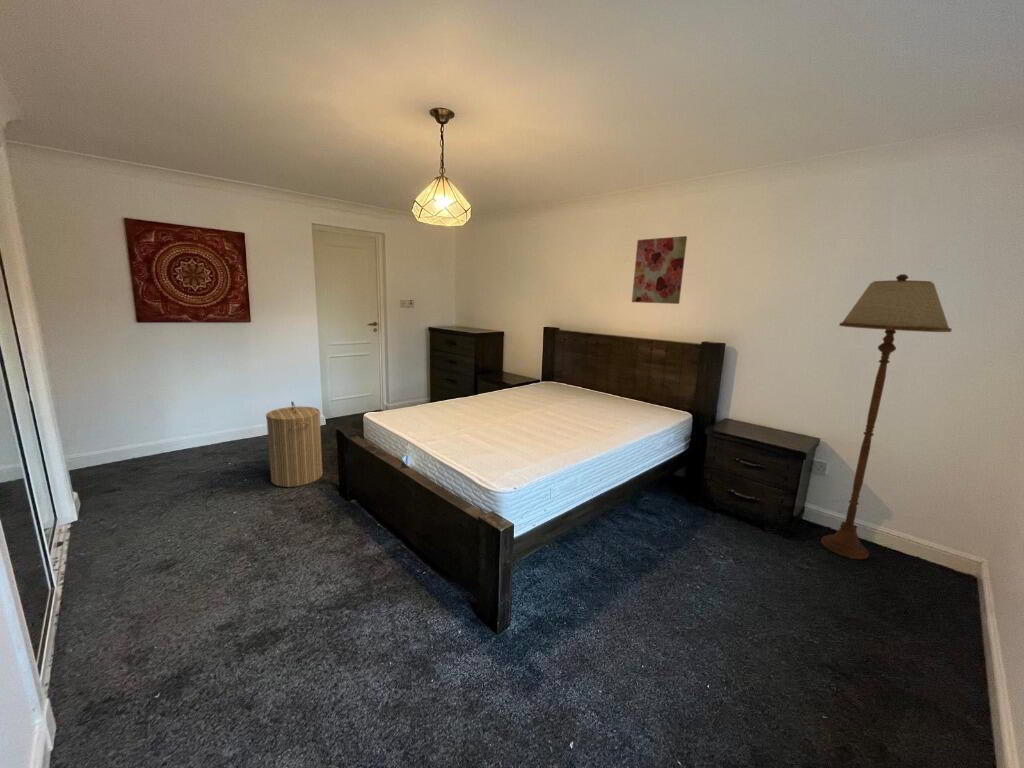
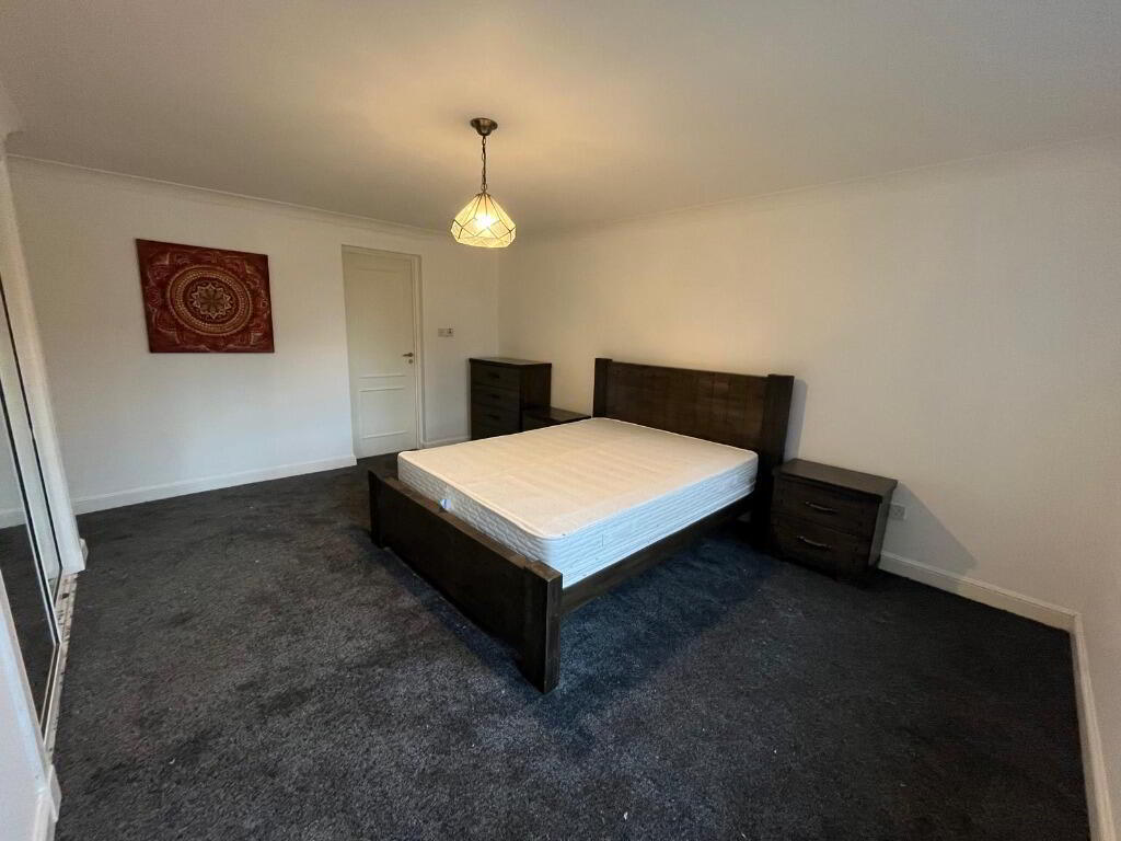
- floor lamp [820,273,953,560]
- wall art [631,235,688,305]
- laundry hamper [265,400,324,488]
